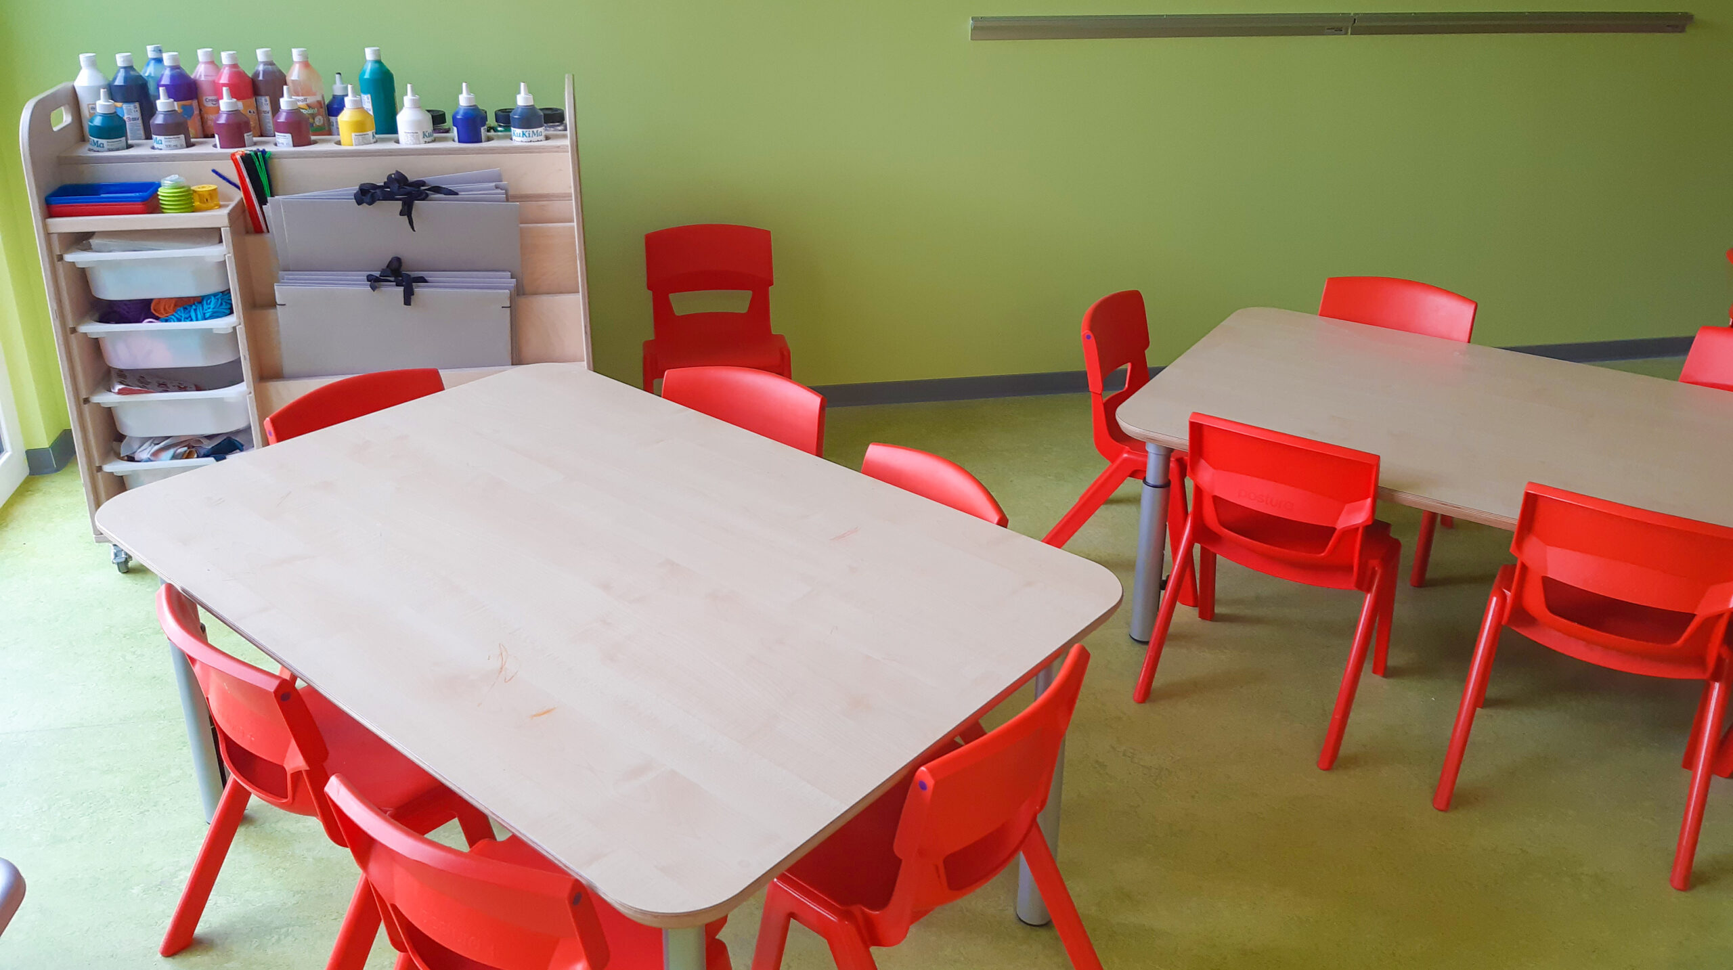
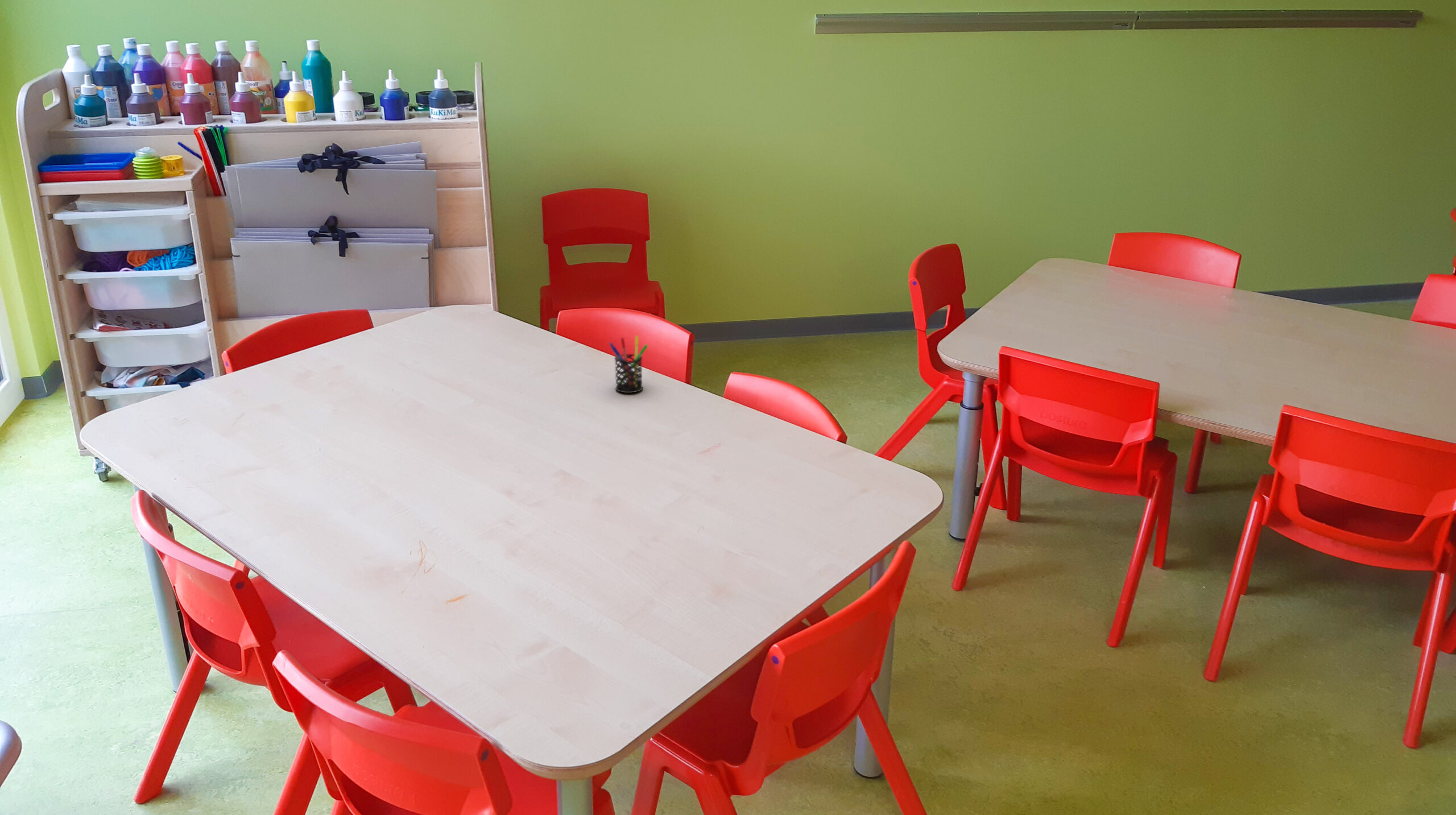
+ pen holder [608,336,648,394]
